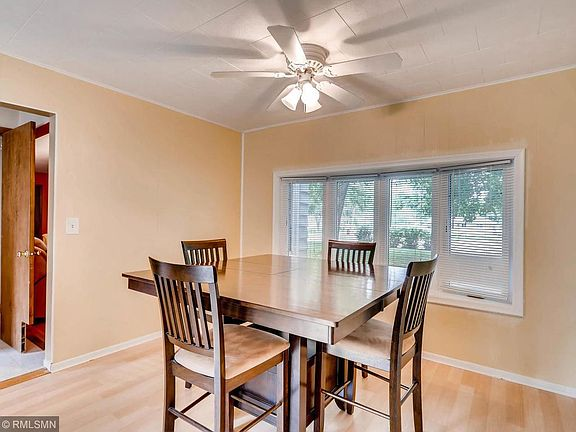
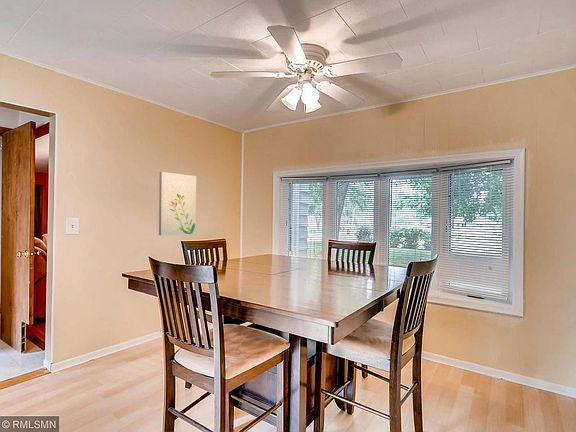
+ wall art [158,171,197,236]
